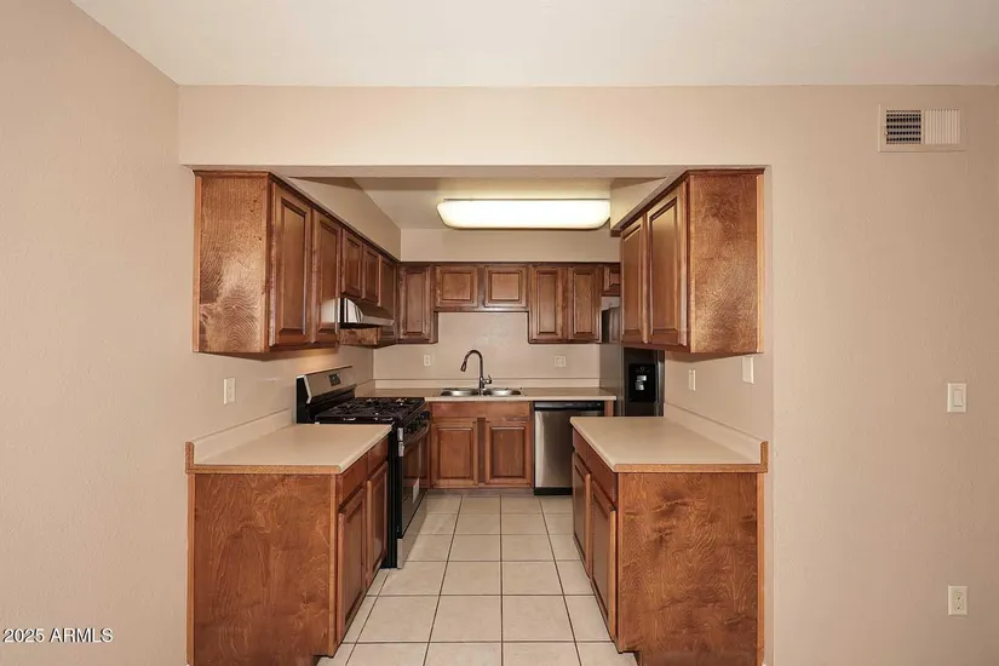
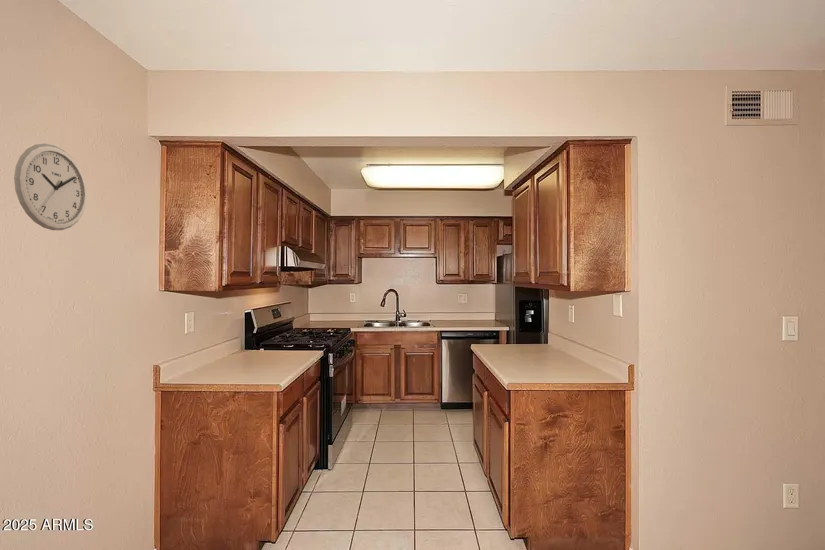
+ wall clock [13,143,88,231]
